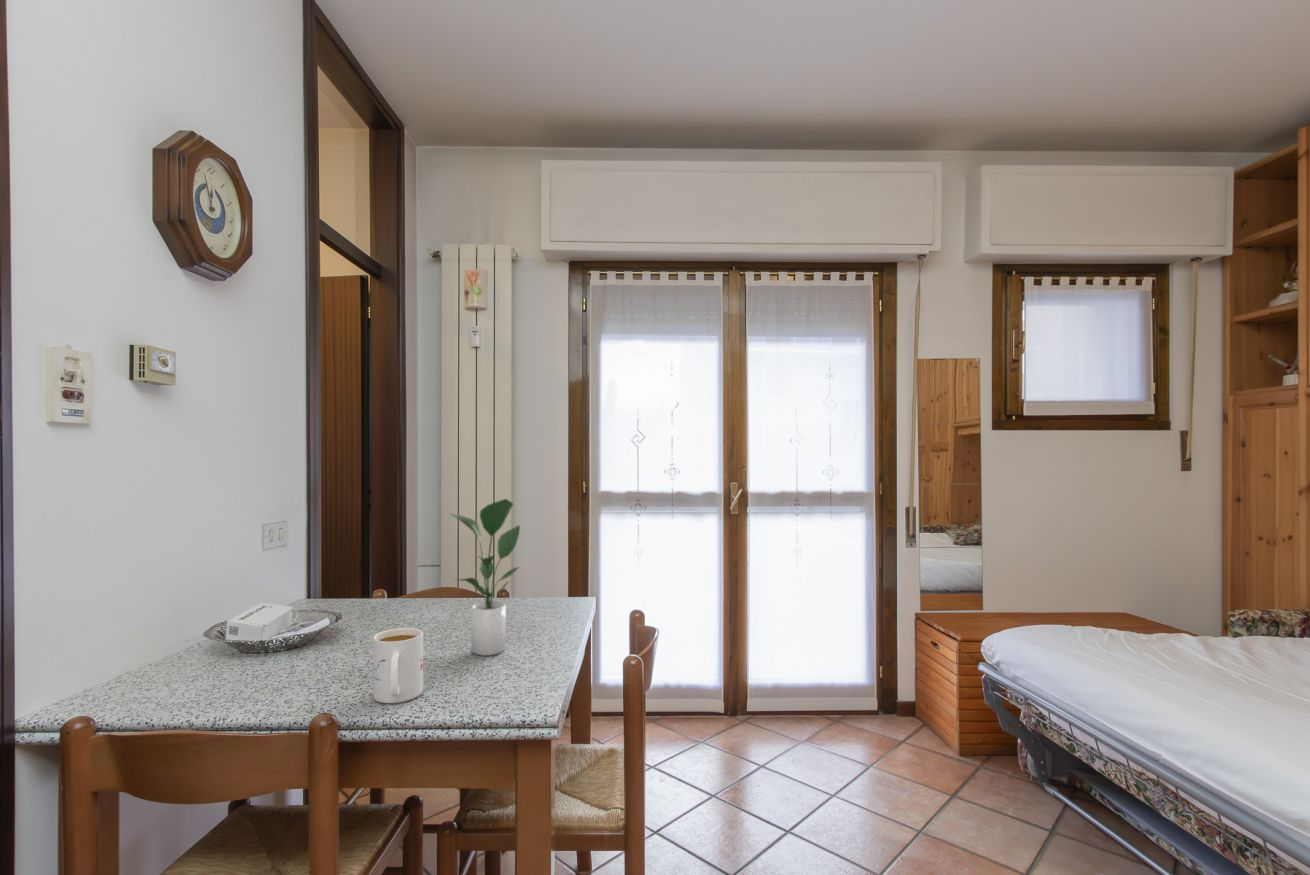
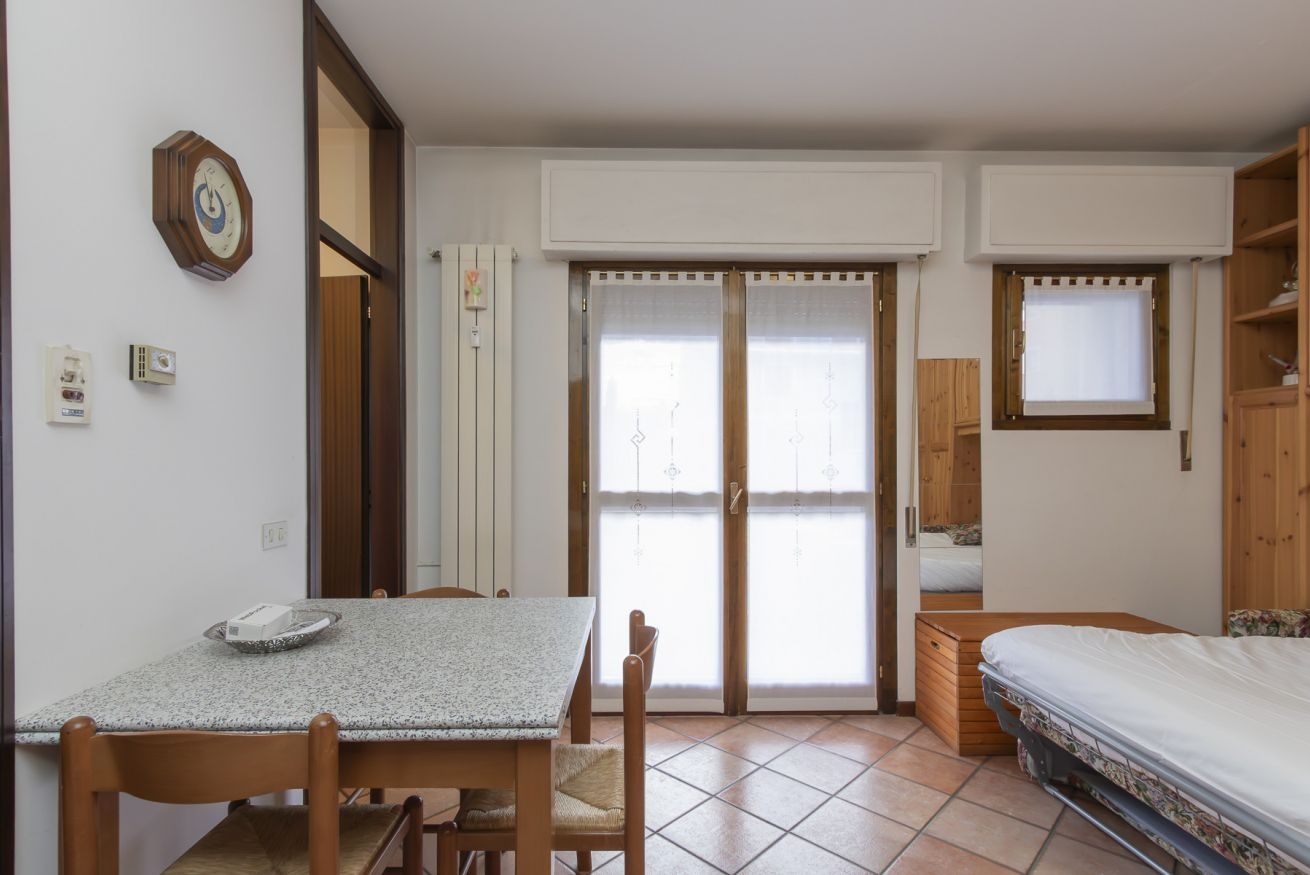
- mug [372,627,424,704]
- potted plant [448,498,521,657]
